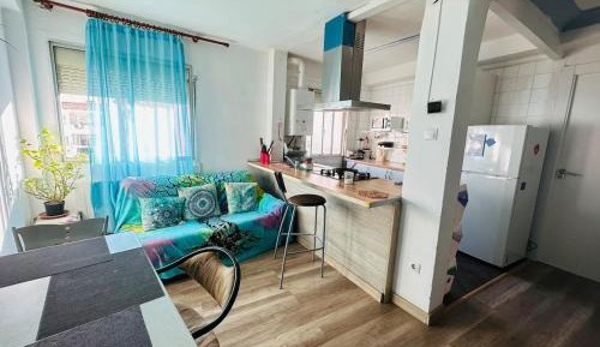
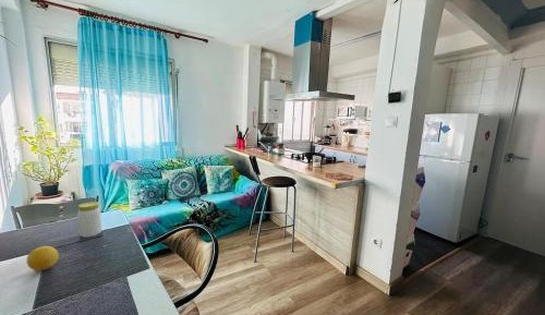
+ fruit [26,245,60,271]
+ jar [76,201,102,239]
